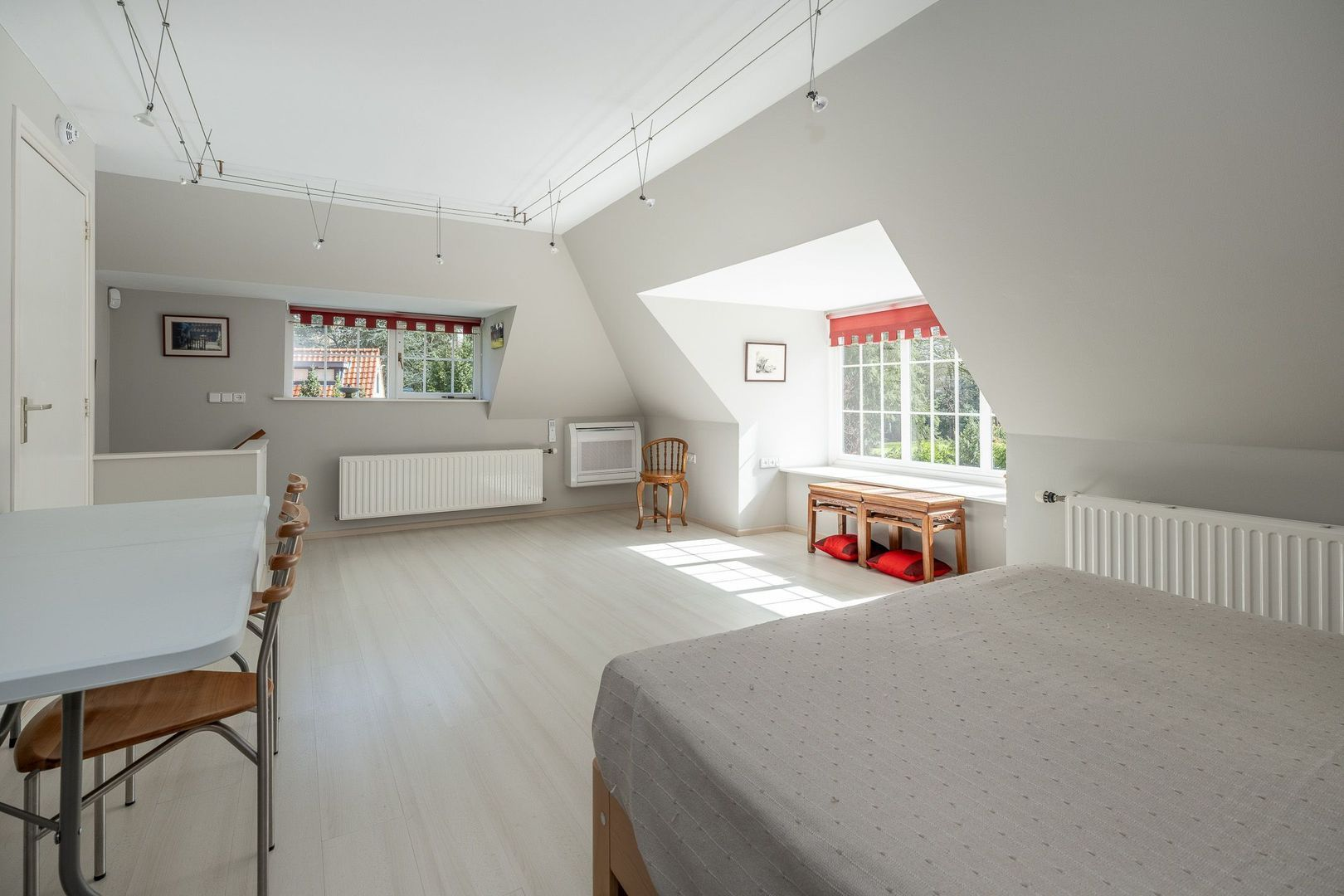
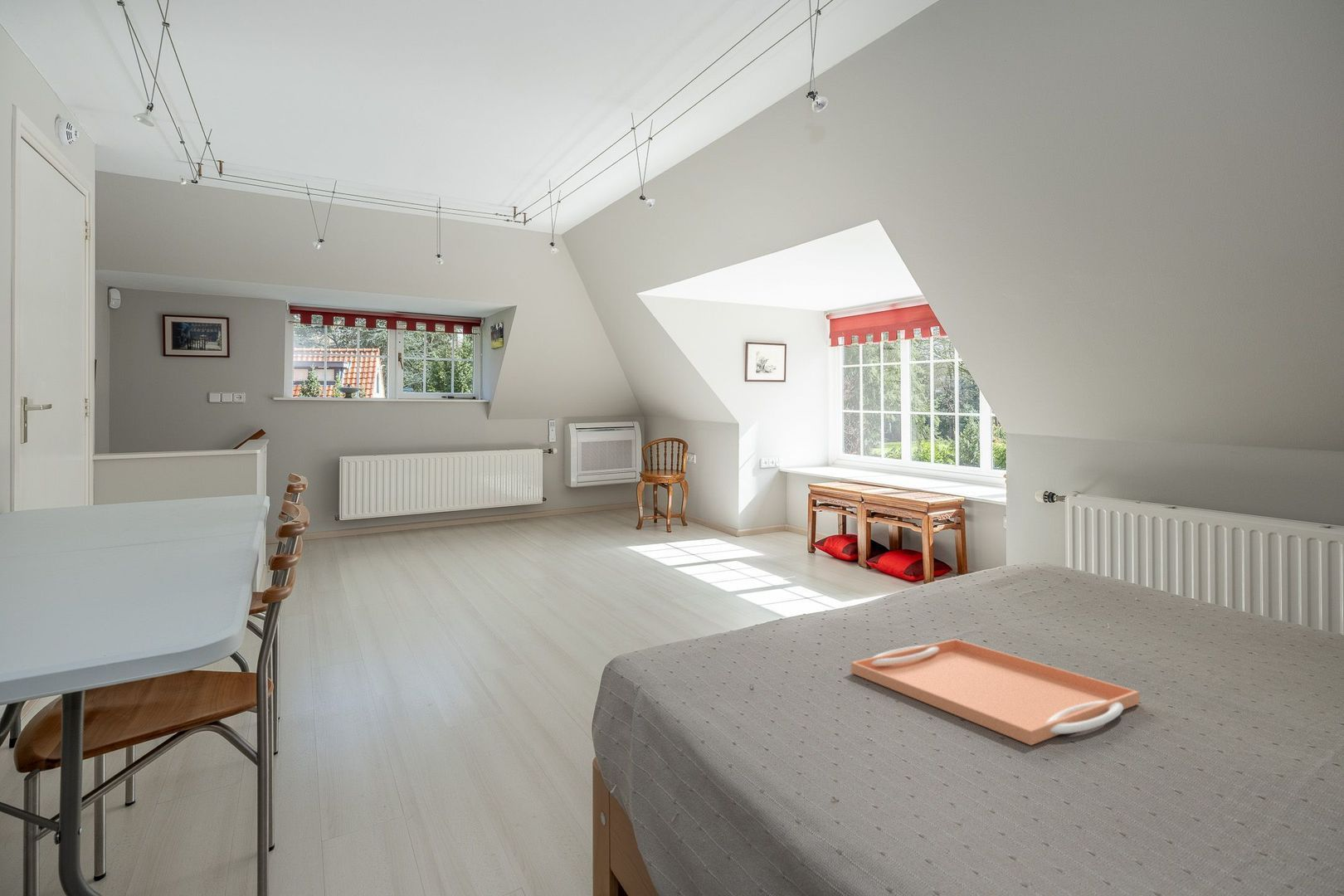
+ serving tray [850,638,1140,746]
